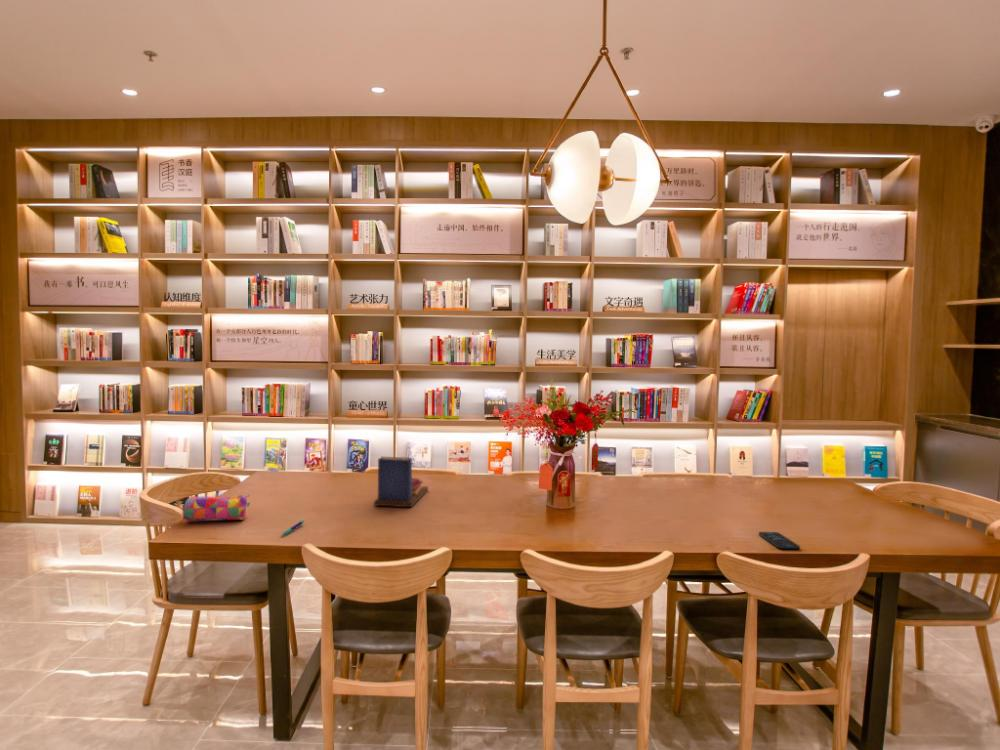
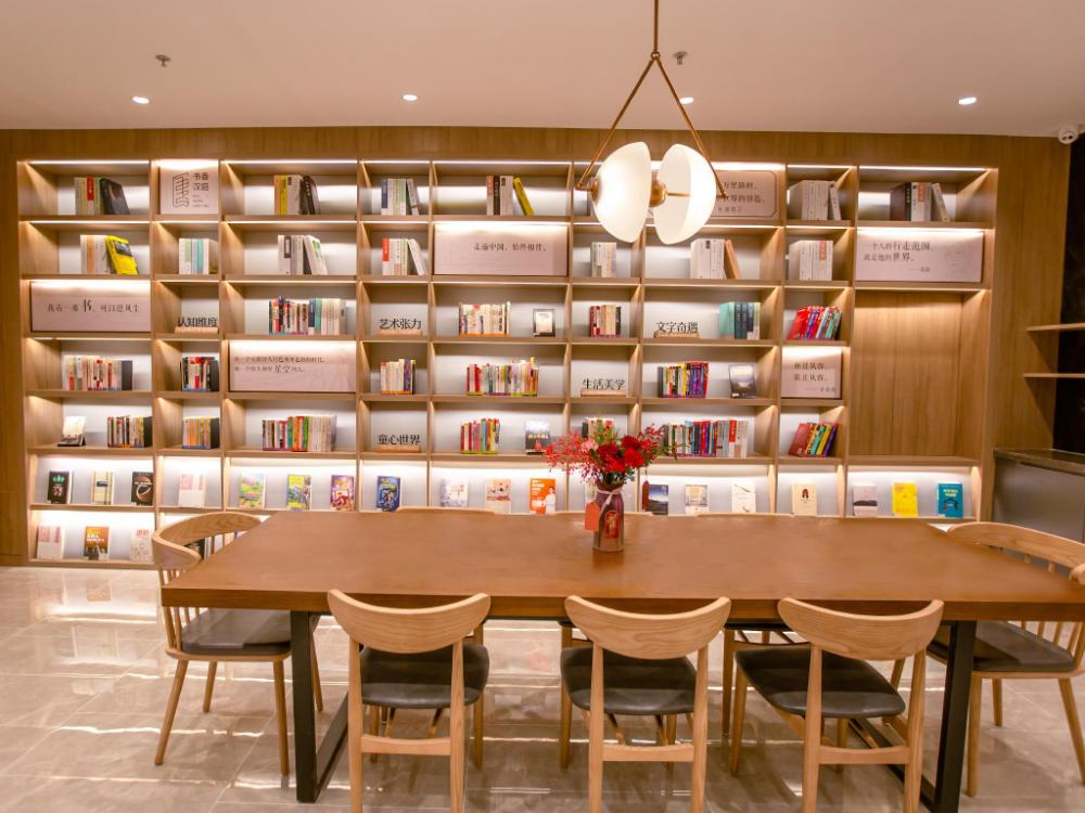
- smartphone [758,531,801,550]
- pen [280,519,305,537]
- book [373,456,429,508]
- pencil case [182,493,251,522]
